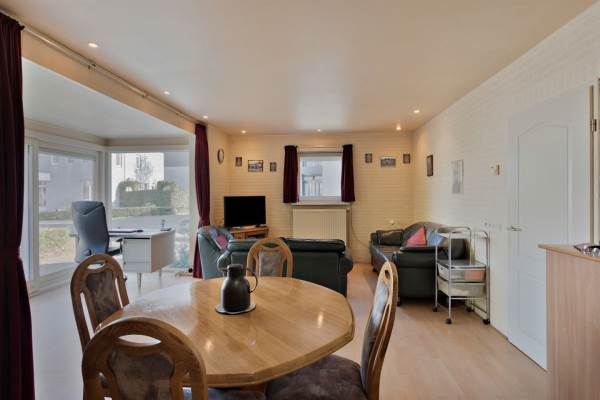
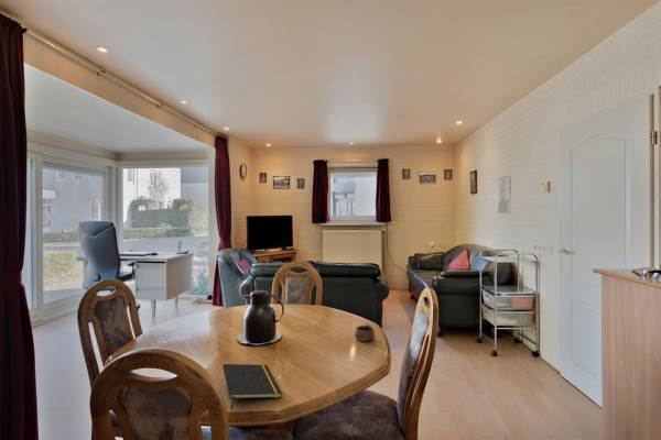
+ notepad [221,363,283,411]
+ cup [354,323,376,343]
